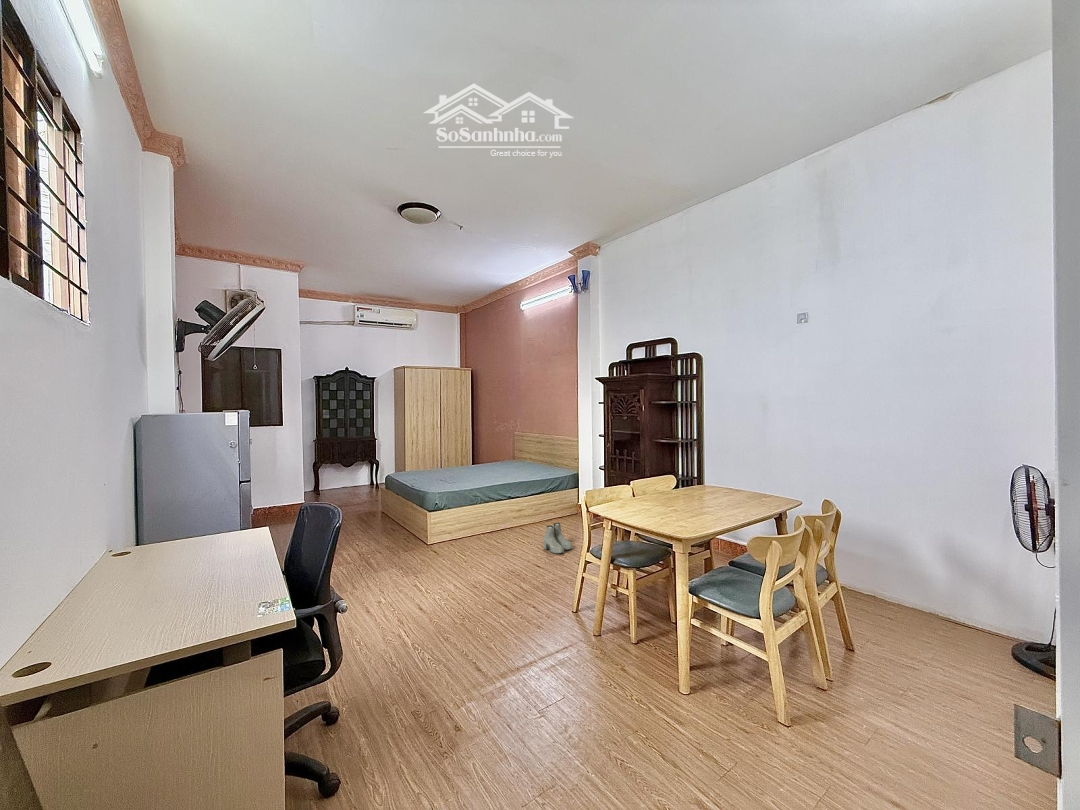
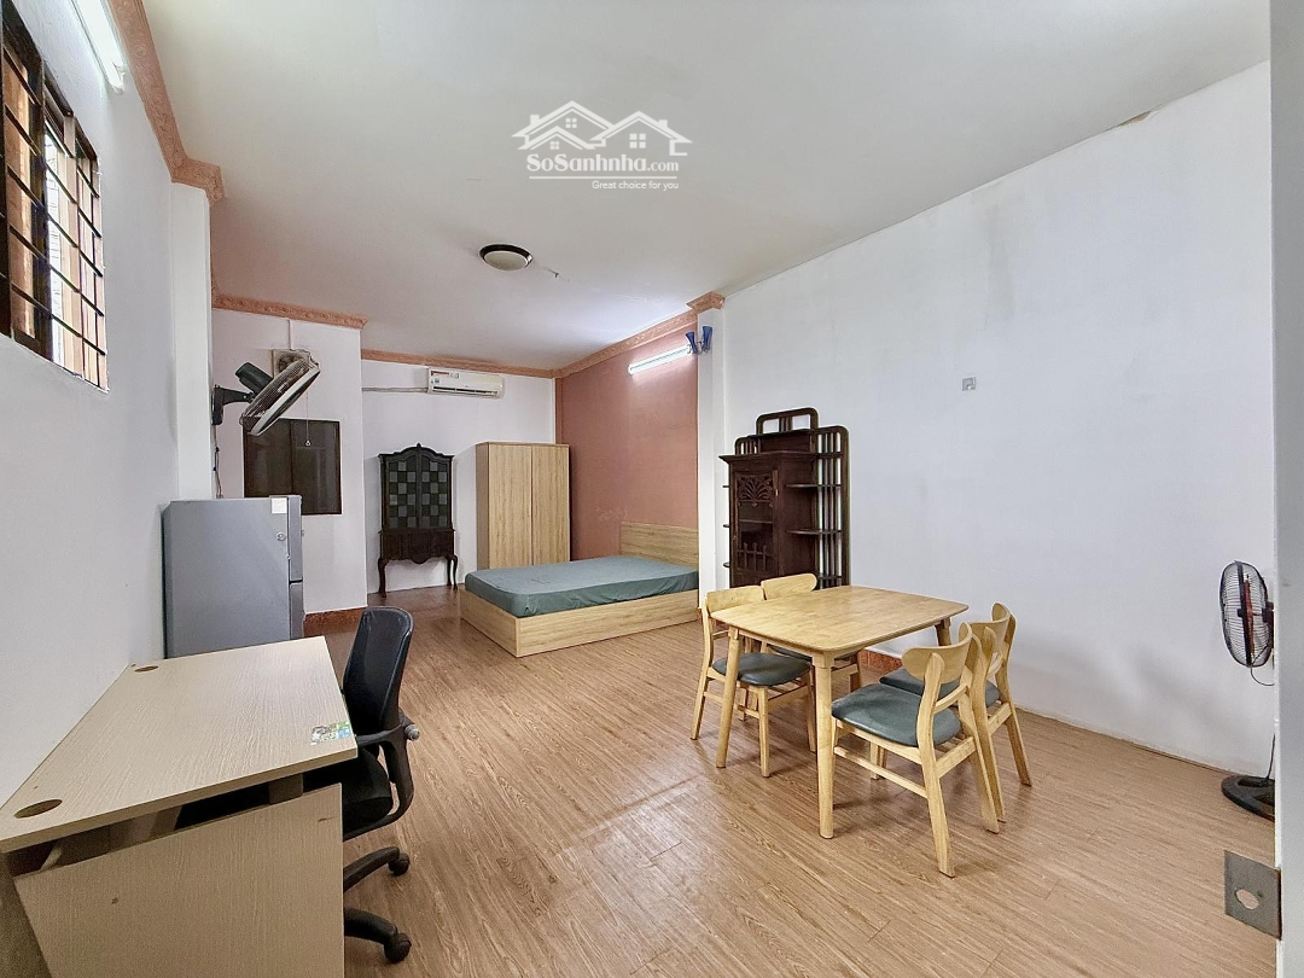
- boots [542,522,573,555]
